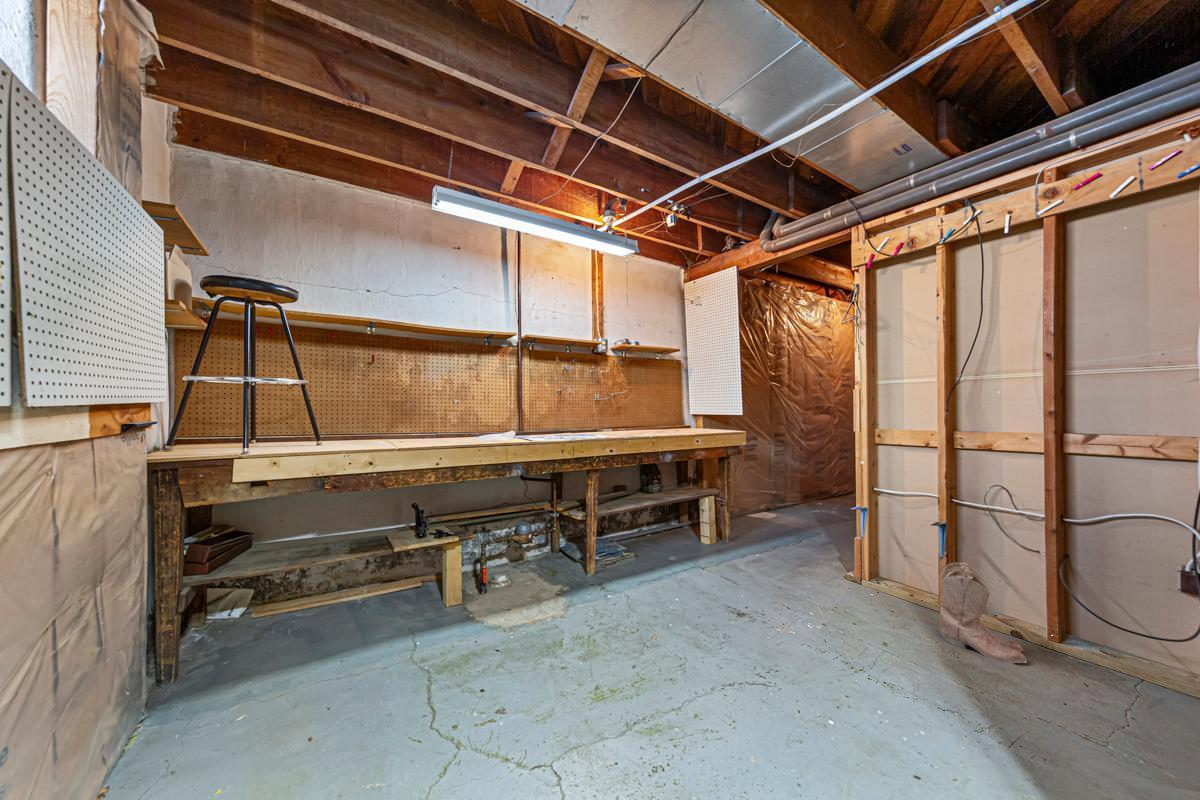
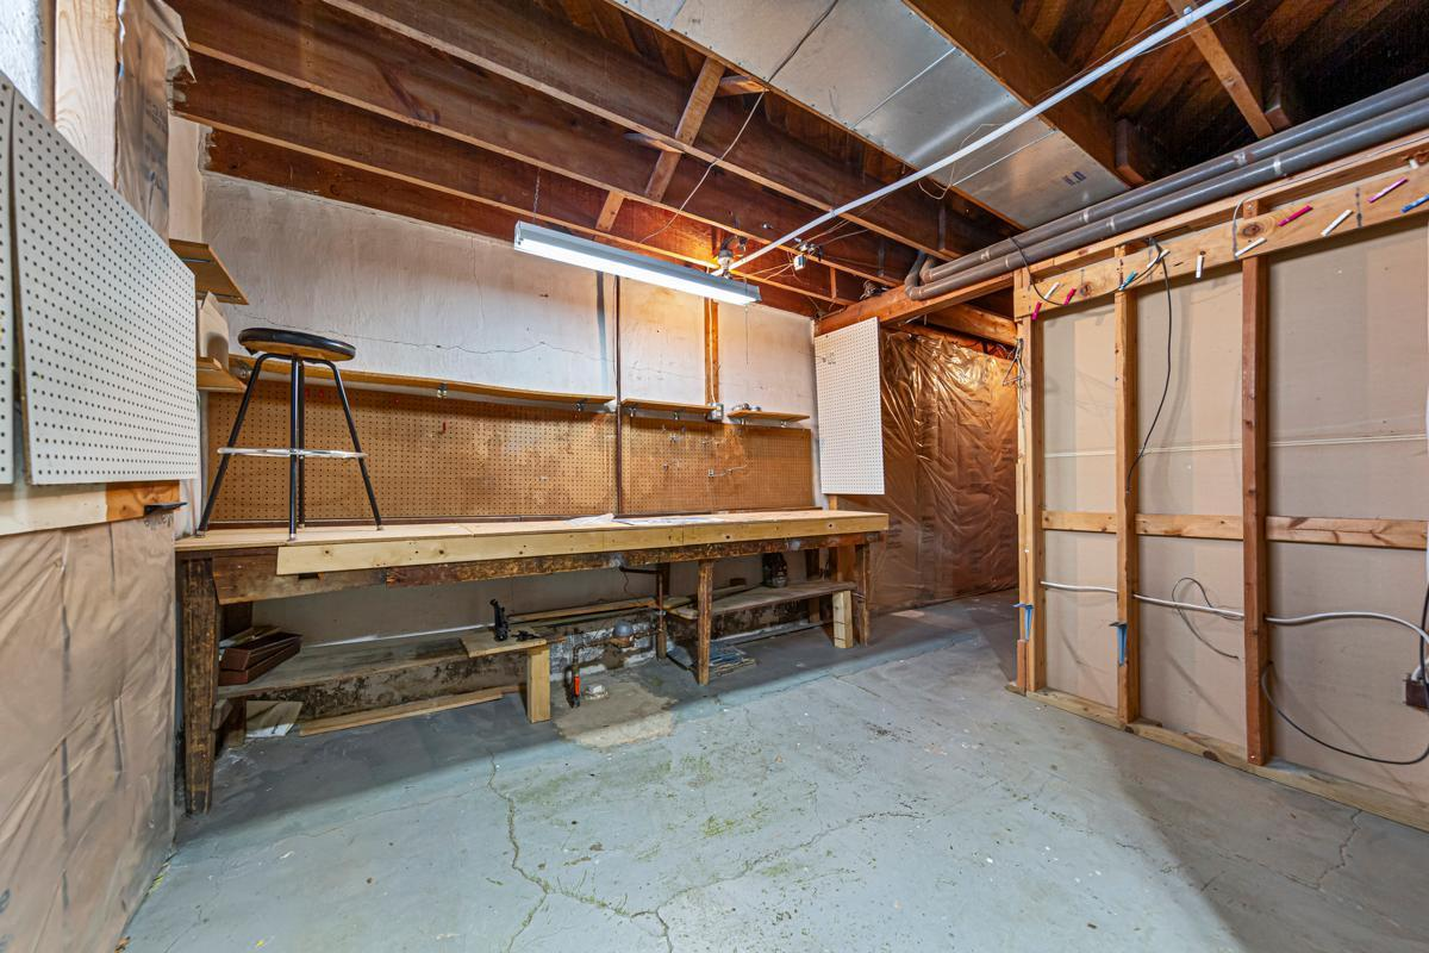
- boots [939,561,1028,664]
